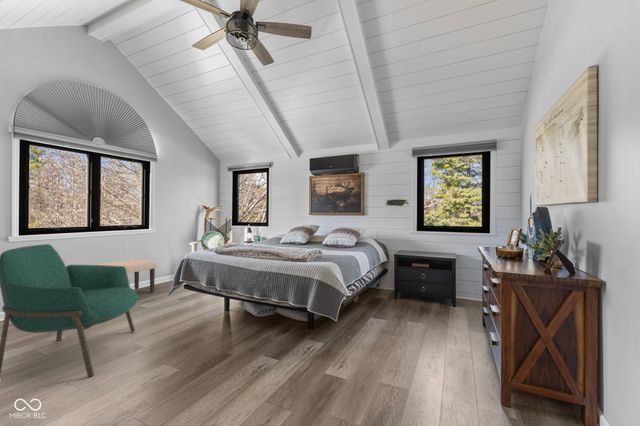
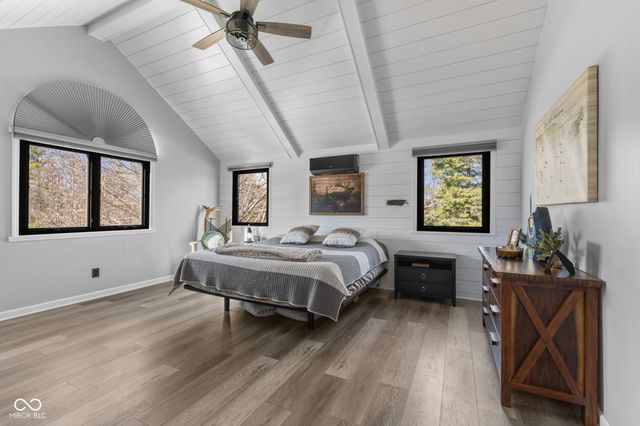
- bench [92,257,157,293]
- armchair [0,243,139,378]
